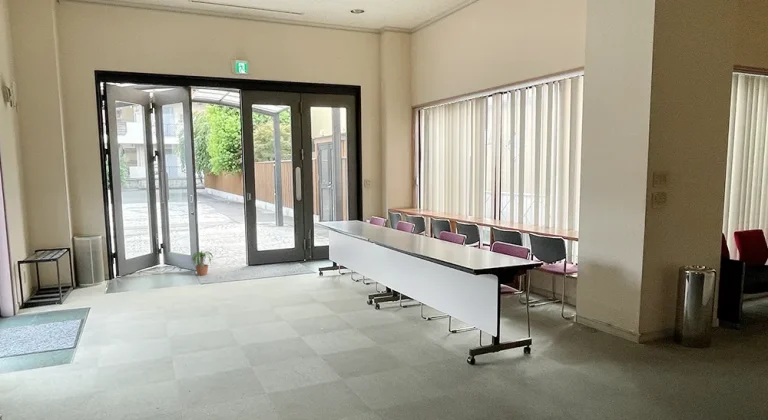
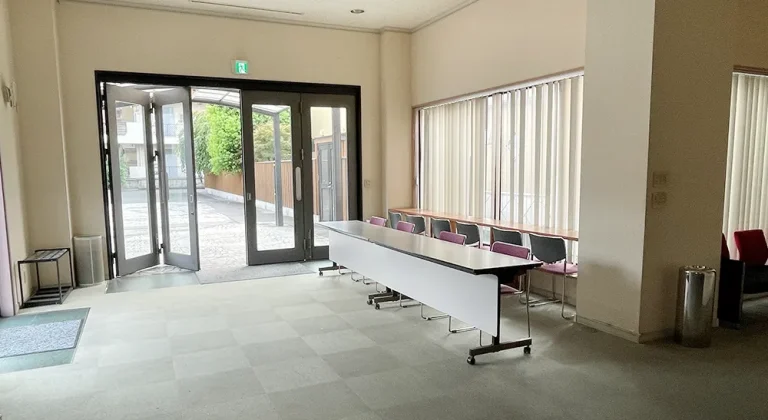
- potted plant [191,250,214,276]
